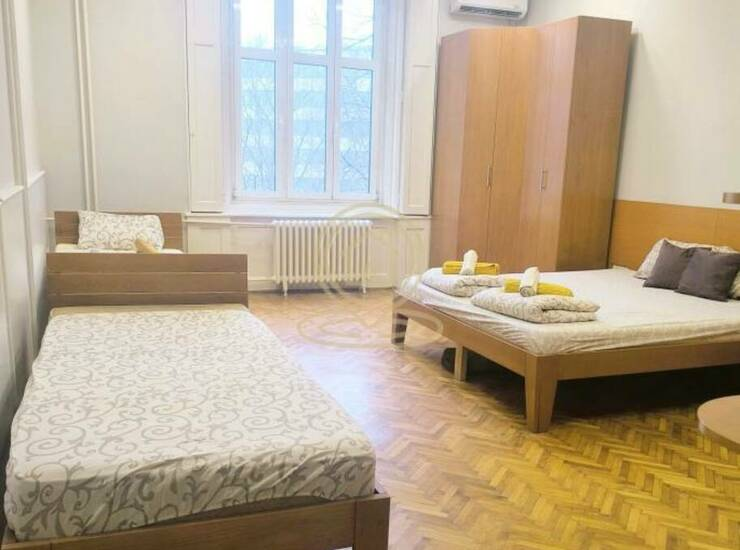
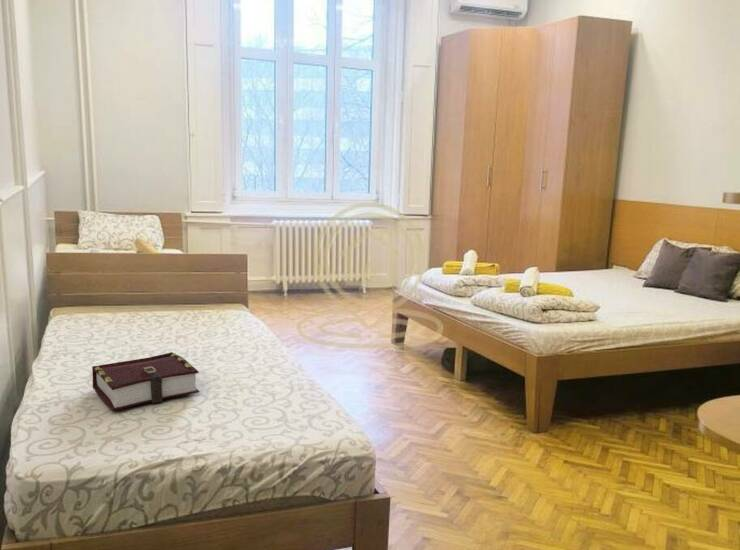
+ book [91,351,200,412]
